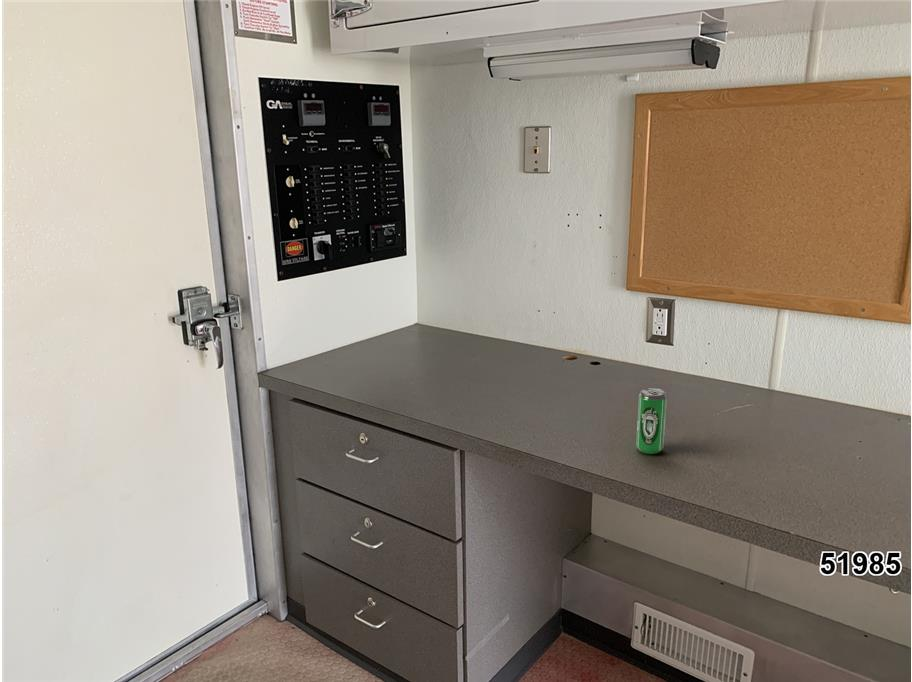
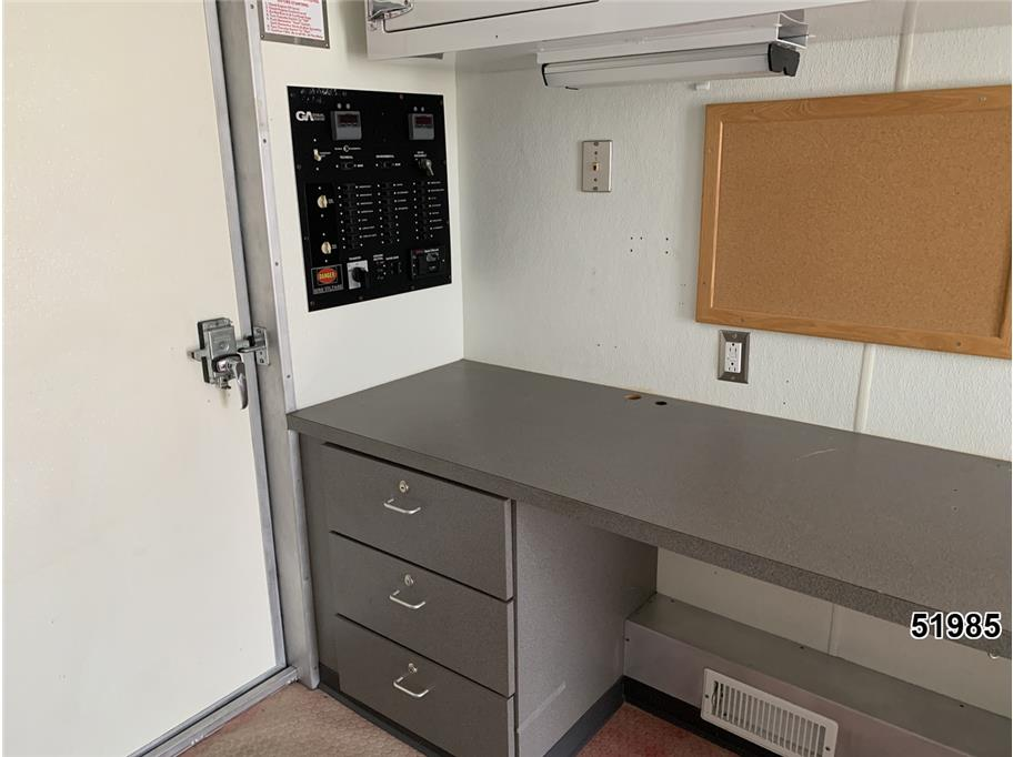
- beverage can [635,387,668,455]
